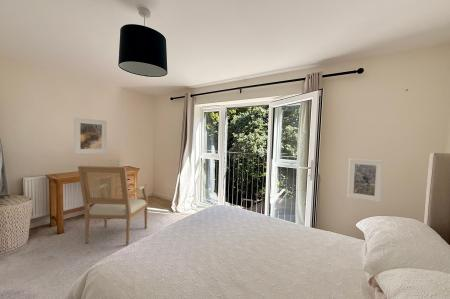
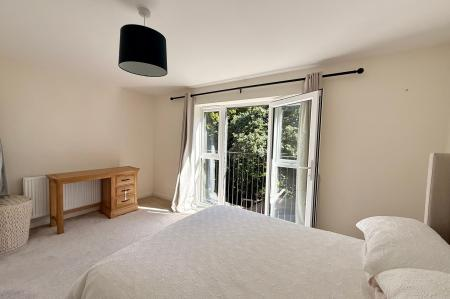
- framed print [346,158,384,203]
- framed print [73,117,108,155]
- chair [77,165,149,246]
